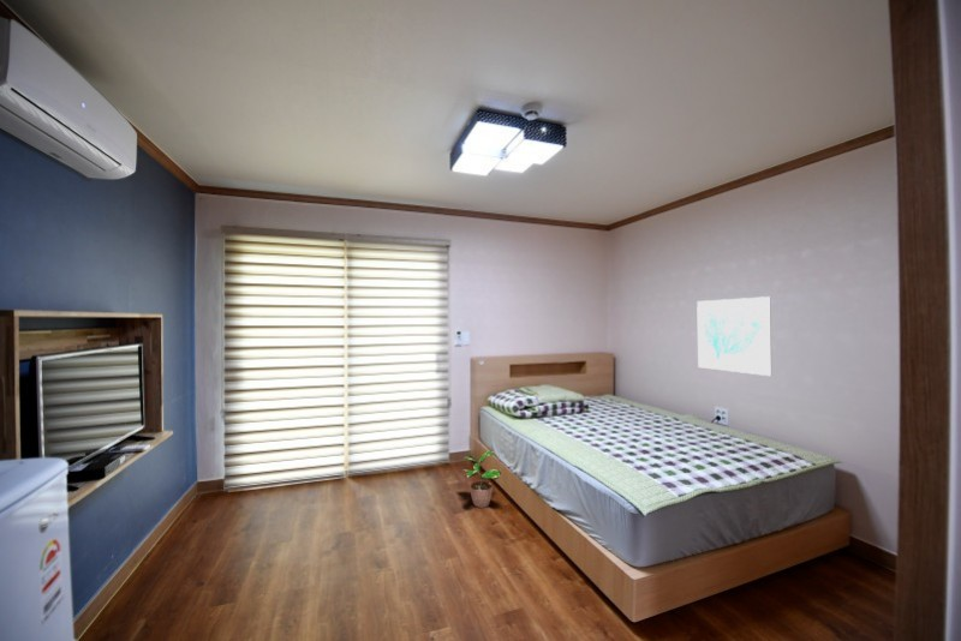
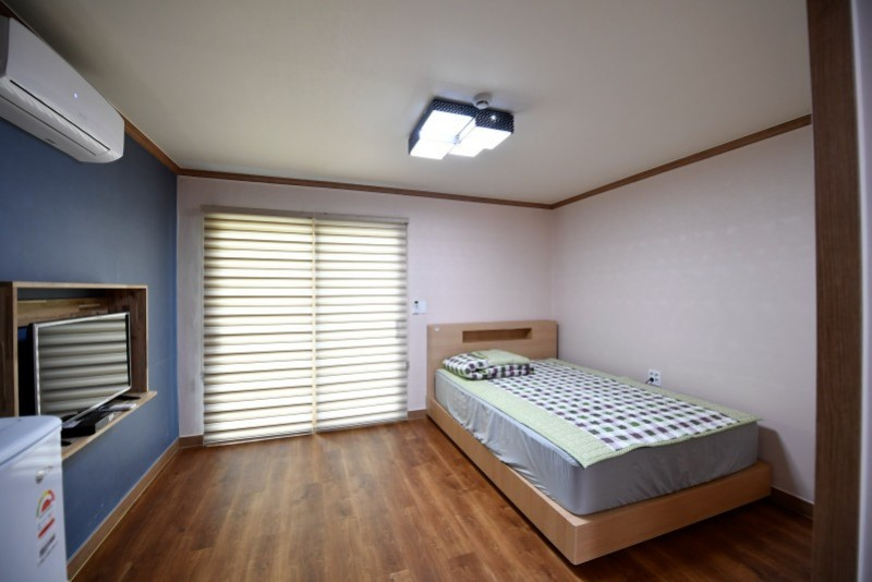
- wall art [696,295,772,377]
- potted plant [459,450,502,509]
